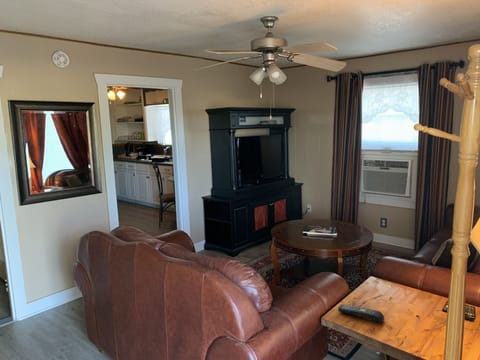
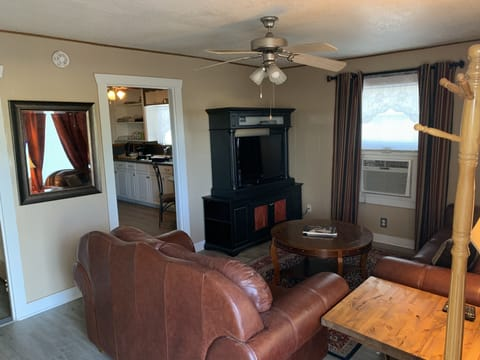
- remote control [337,303,385,324]
